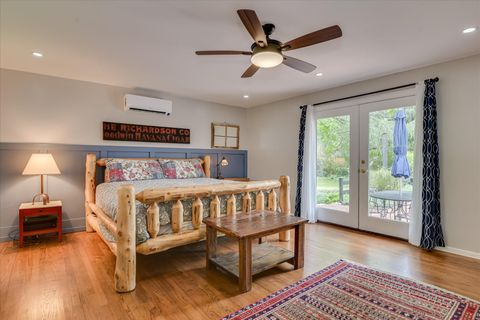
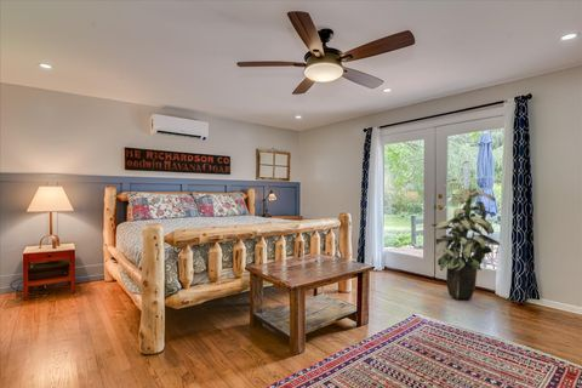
+ indoor plant [429,182,502,301]
